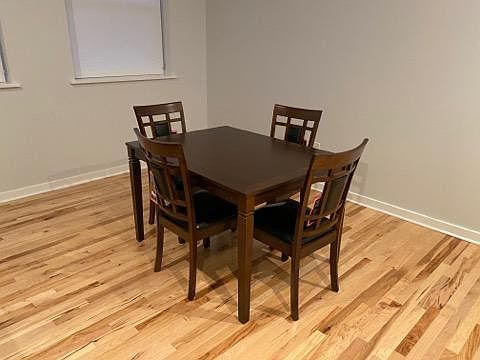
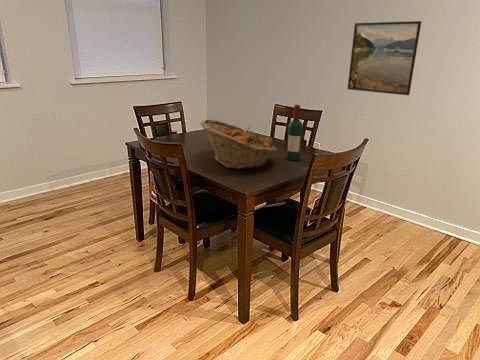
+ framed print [347,20,422,96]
+ fruit basket [199,118,278,170]
+ wine bottle [286,104,304,161]
